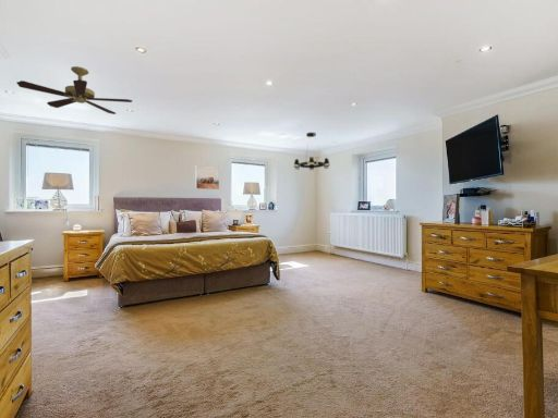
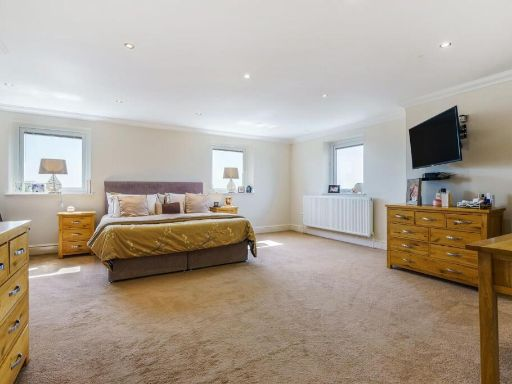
- chandelier [292,132,331,171]
- ceiling fan [15,65,133,115]
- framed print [194,164,220,190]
